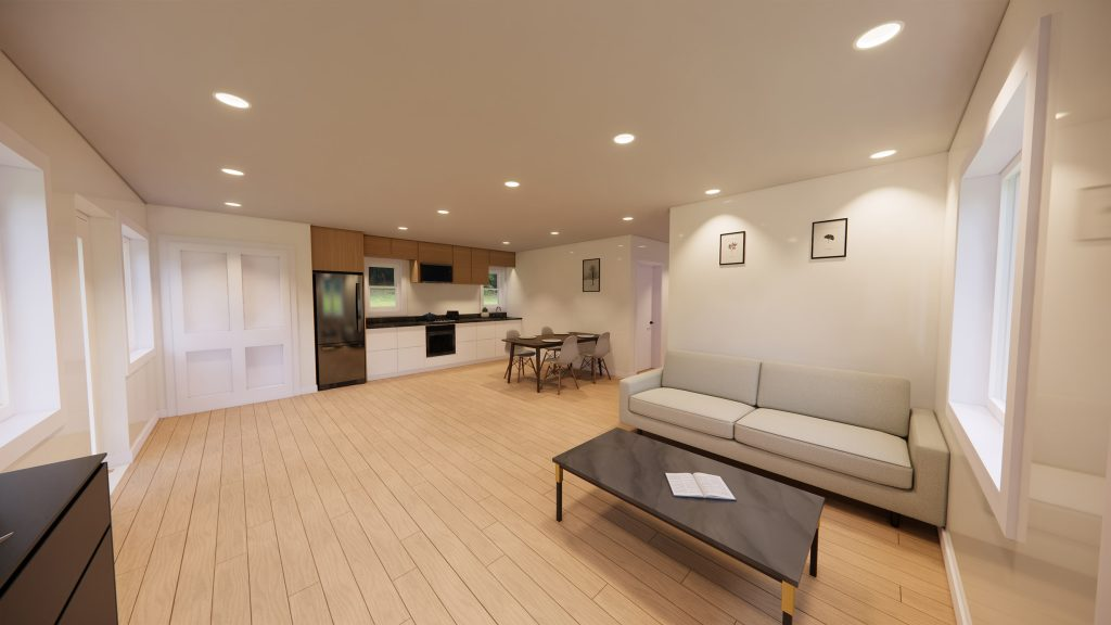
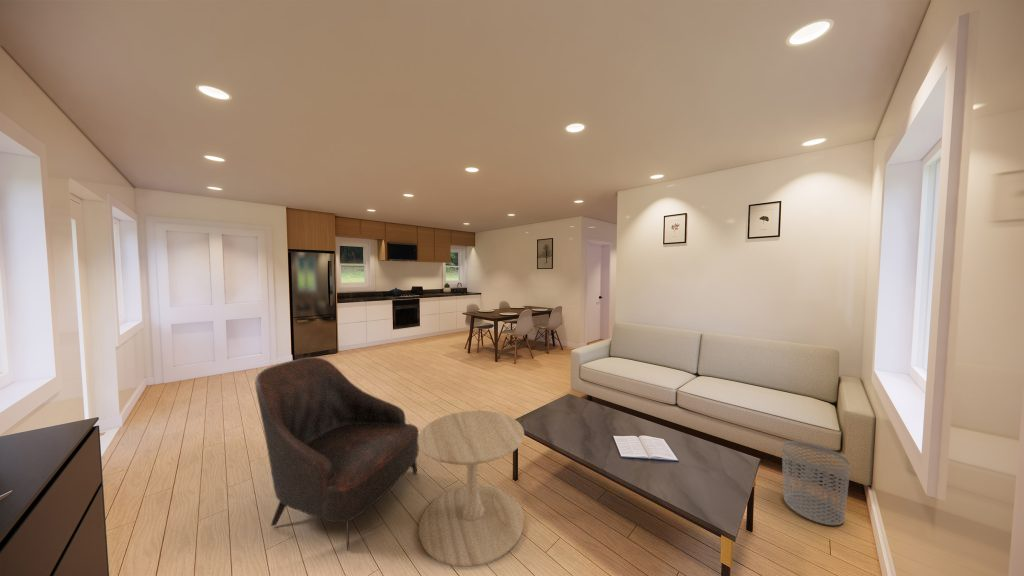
+ waste bin [781,440,851,526]
+ armchair [254,356,420,551]
+ side table [418,410,525,568]
